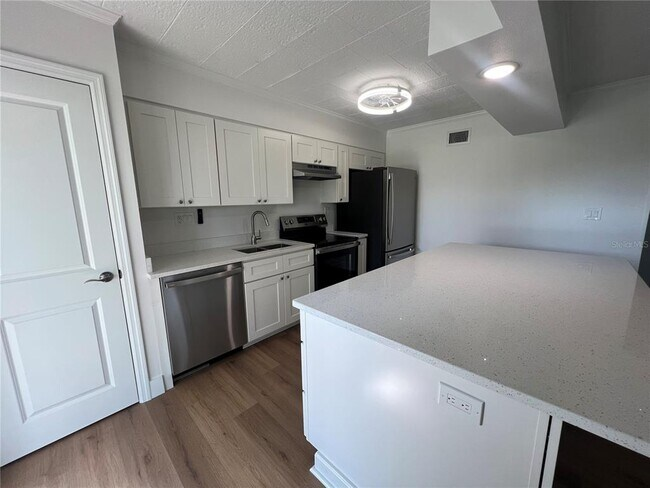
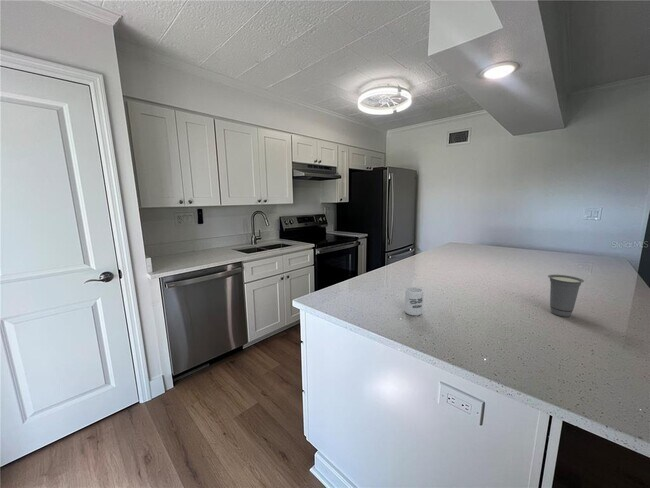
+ cup [547,274,585,318]
+ cup [404,286,424,316]
